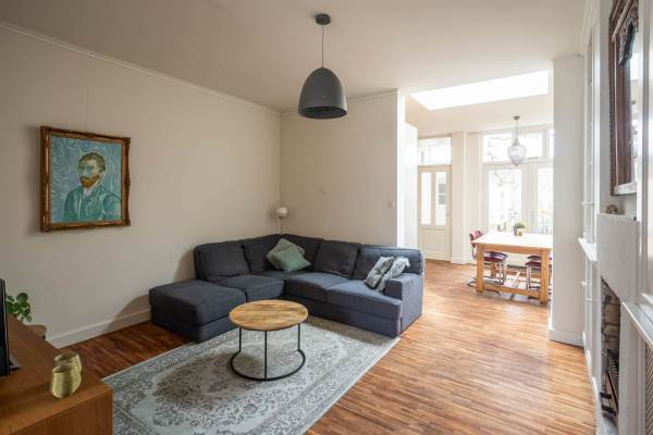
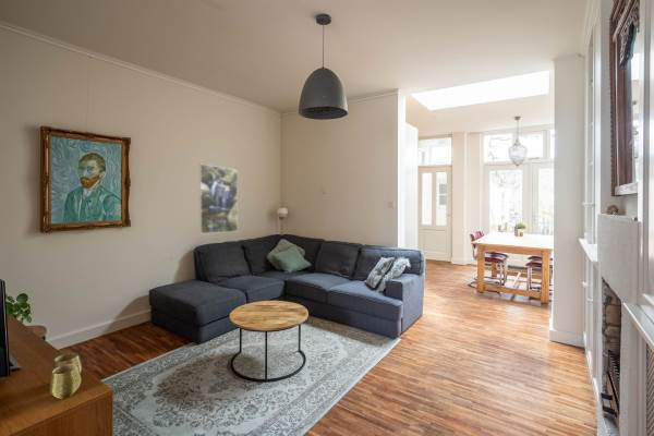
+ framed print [198,164,239,234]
